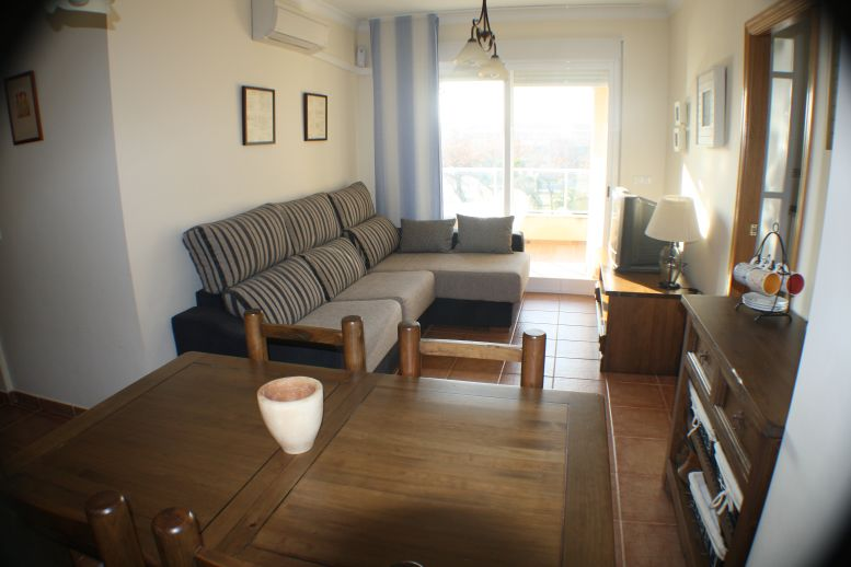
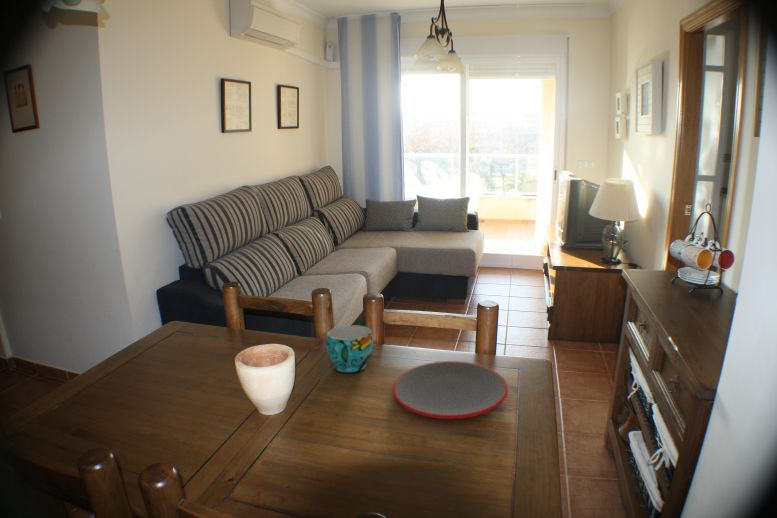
+ plate [392,360,509,420]
+ cup [325,324,374,373]
